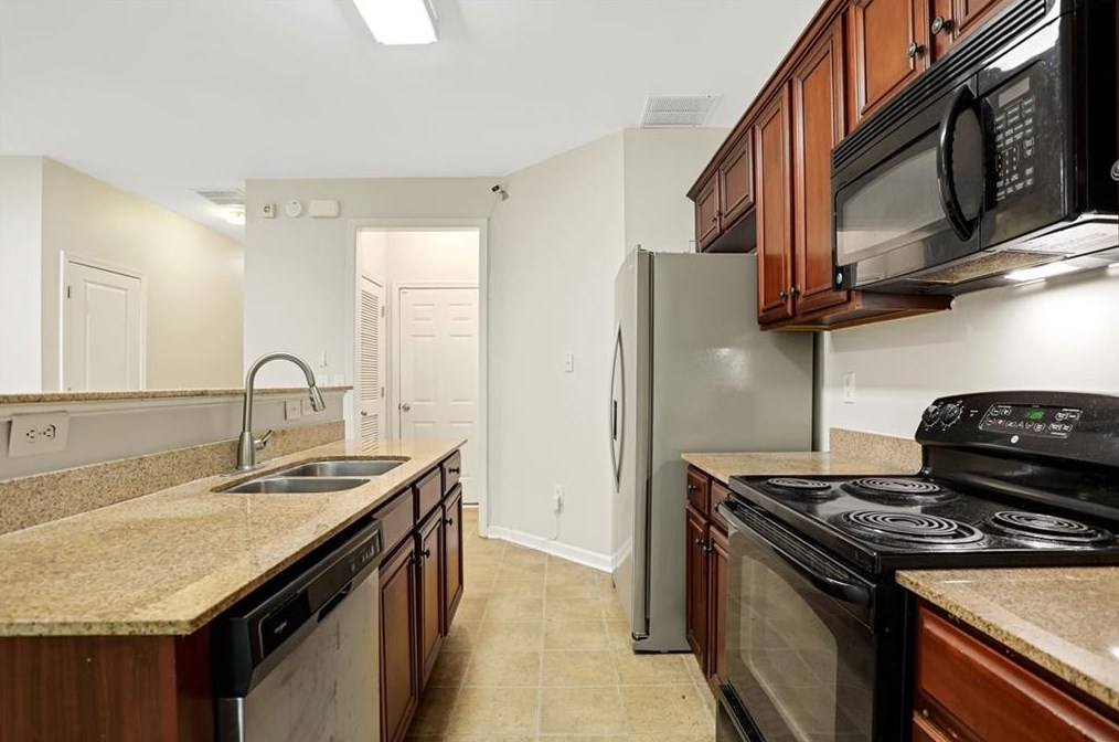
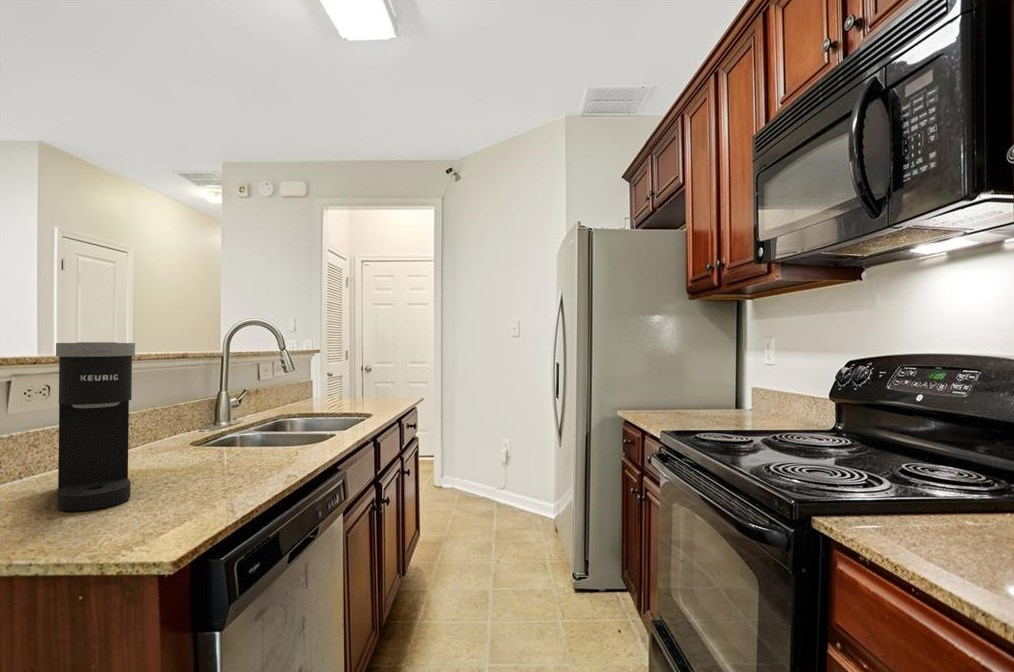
+ coffee maker [55,341,136,513]
